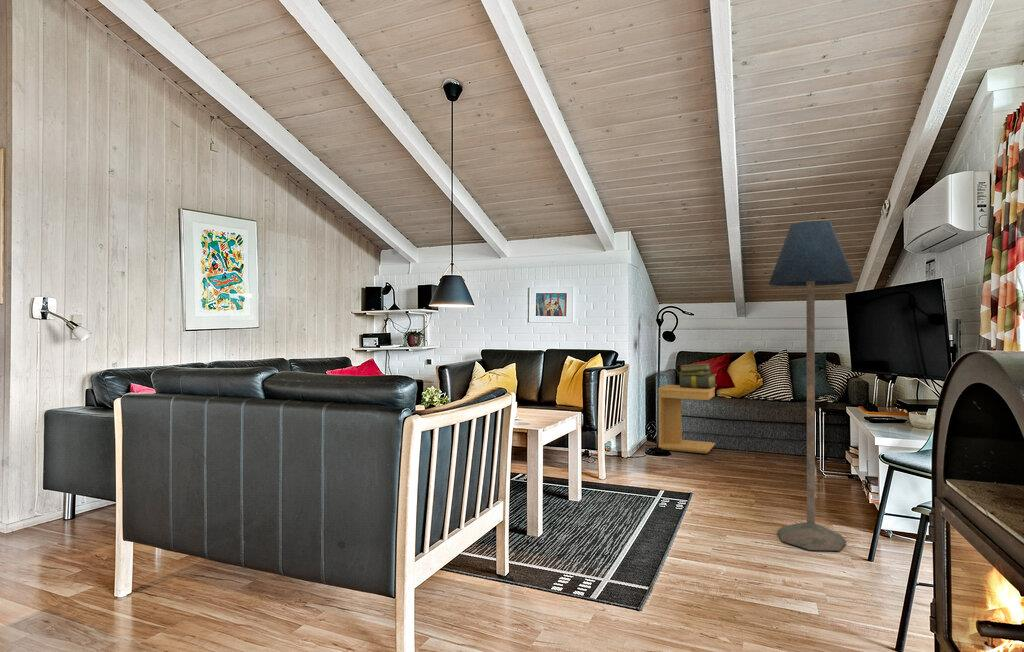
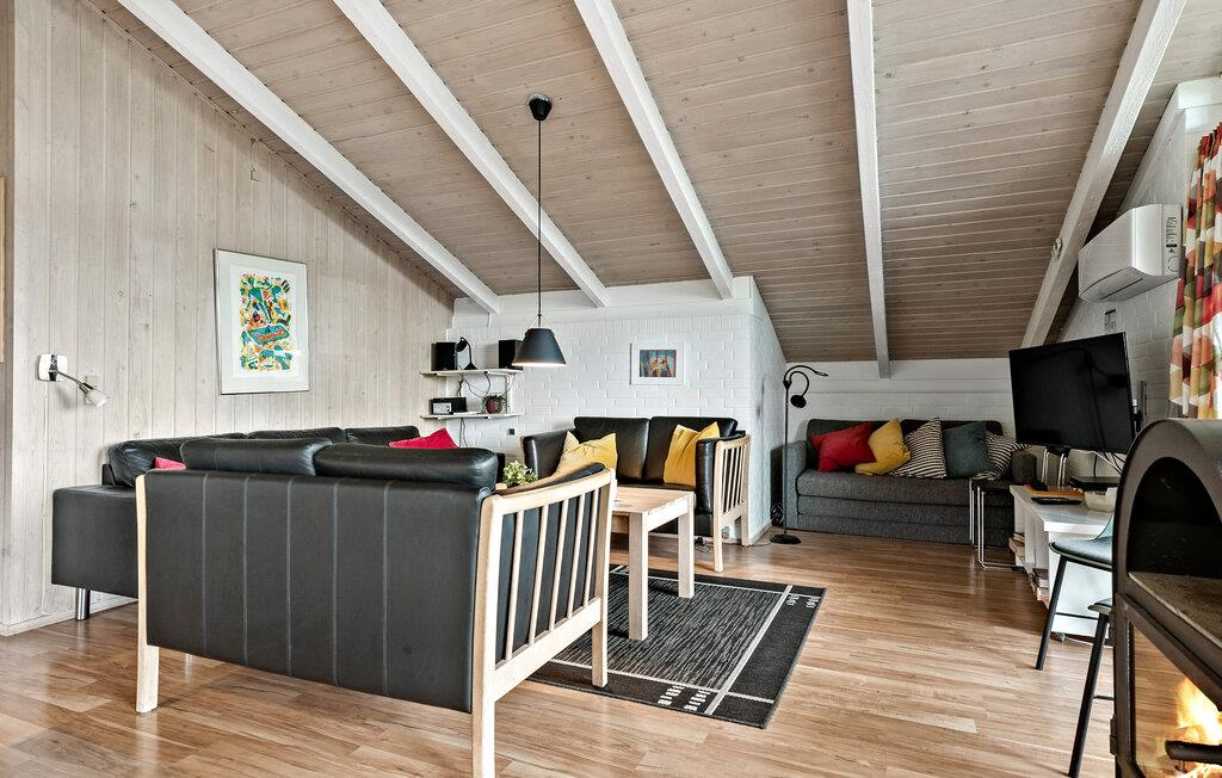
- stack of books [678,363,718,388]
- side table [657,384,716,455]
- floor lamp [768,220,857,552]
